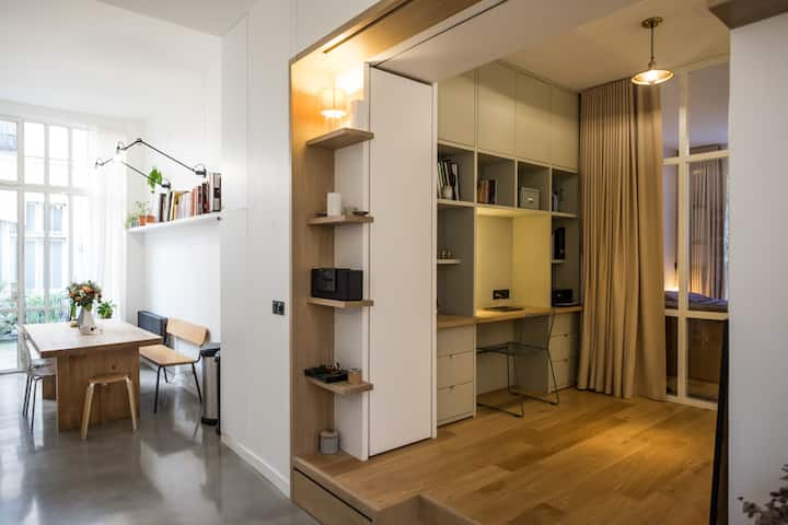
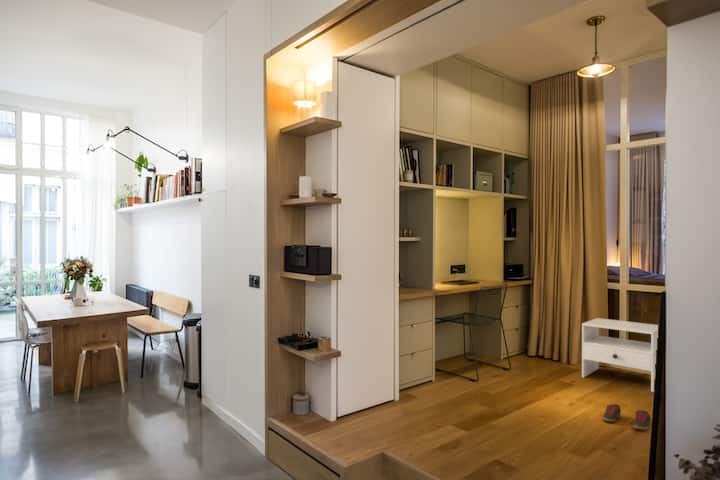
+ shoe [601,403,652,431]
+ nightstand [581,317,659,393]
